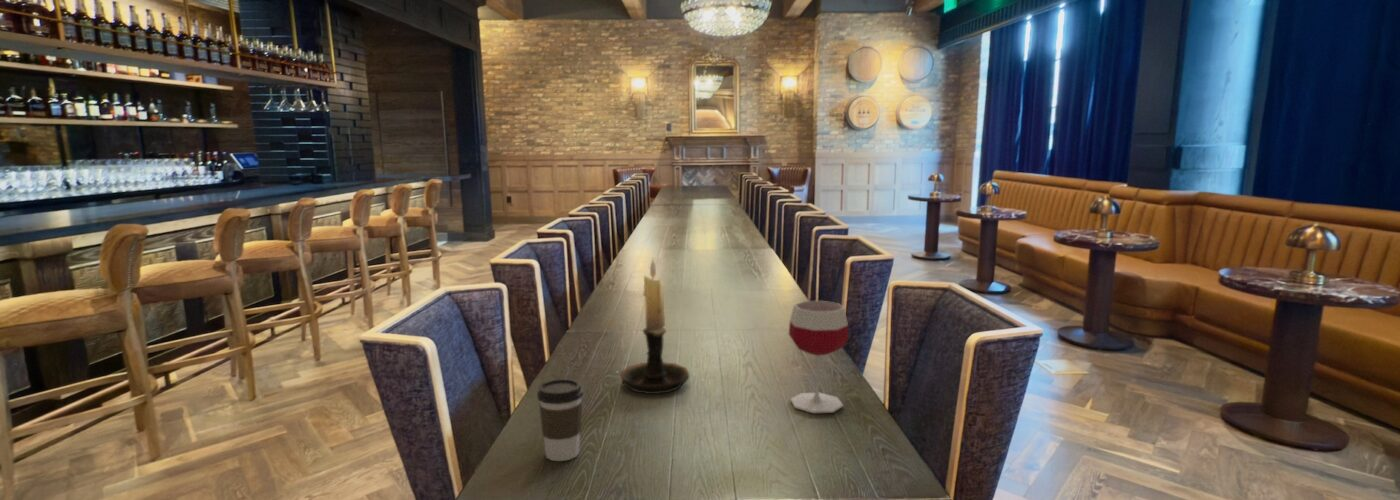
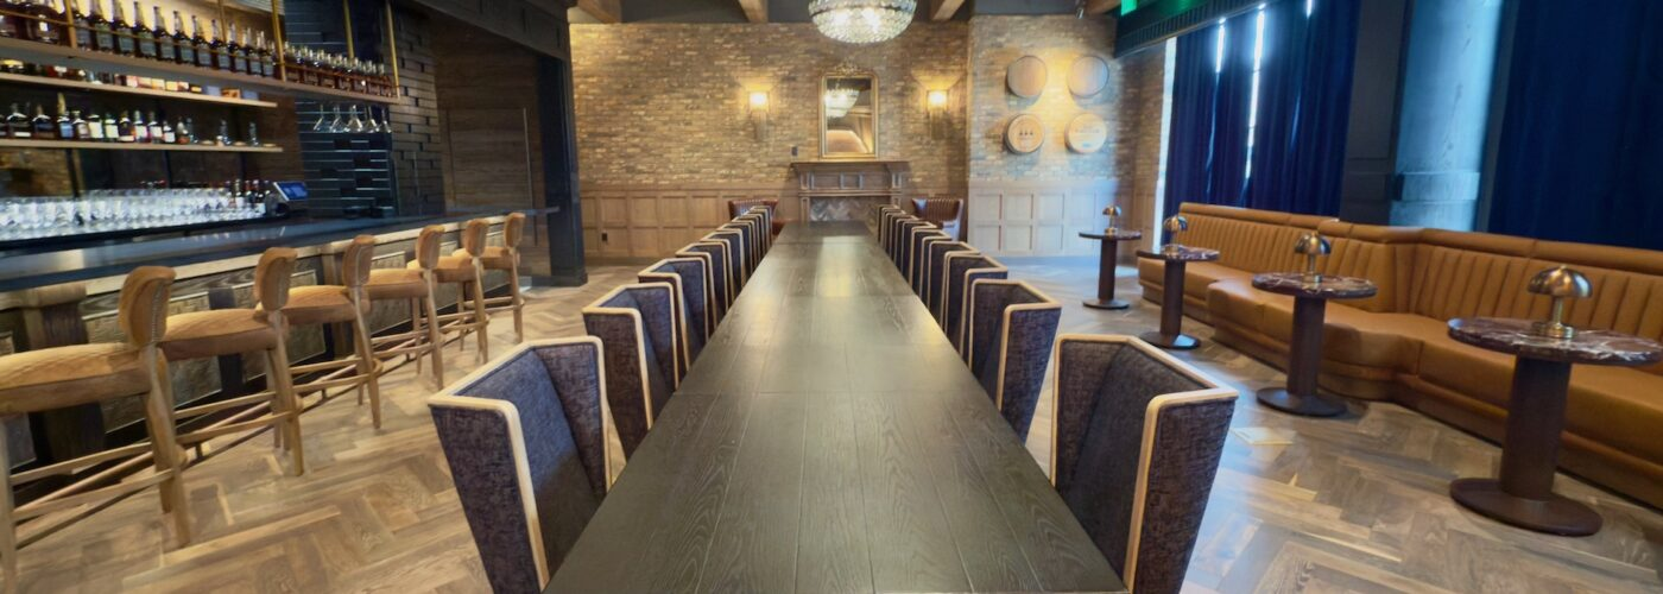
- candle holder [620,257,690,395]
- coffee cup [536,378,584,462]
- wineglass [788,300,850,414]
